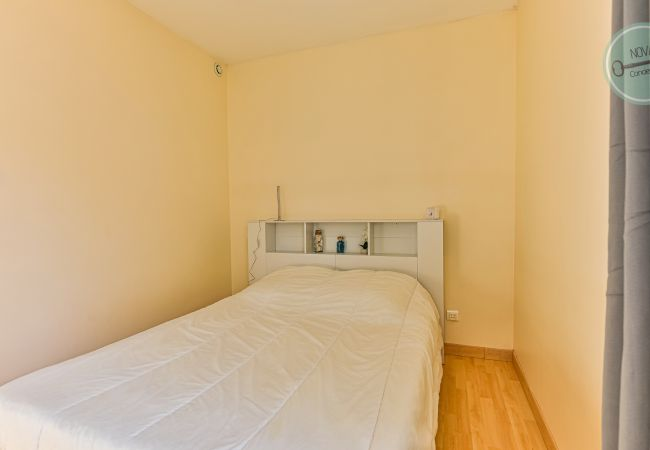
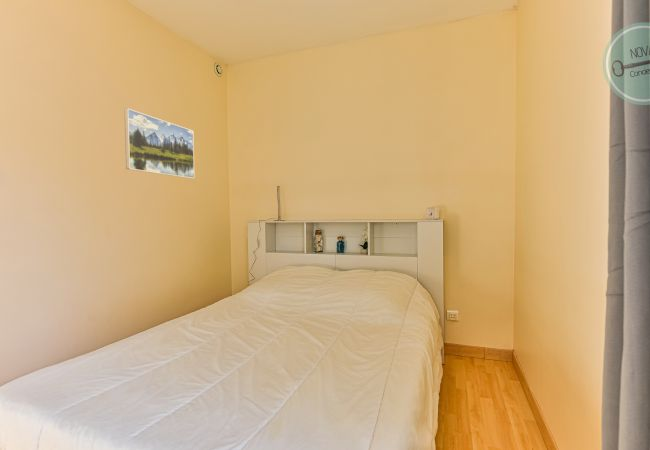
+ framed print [124,108,195,180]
